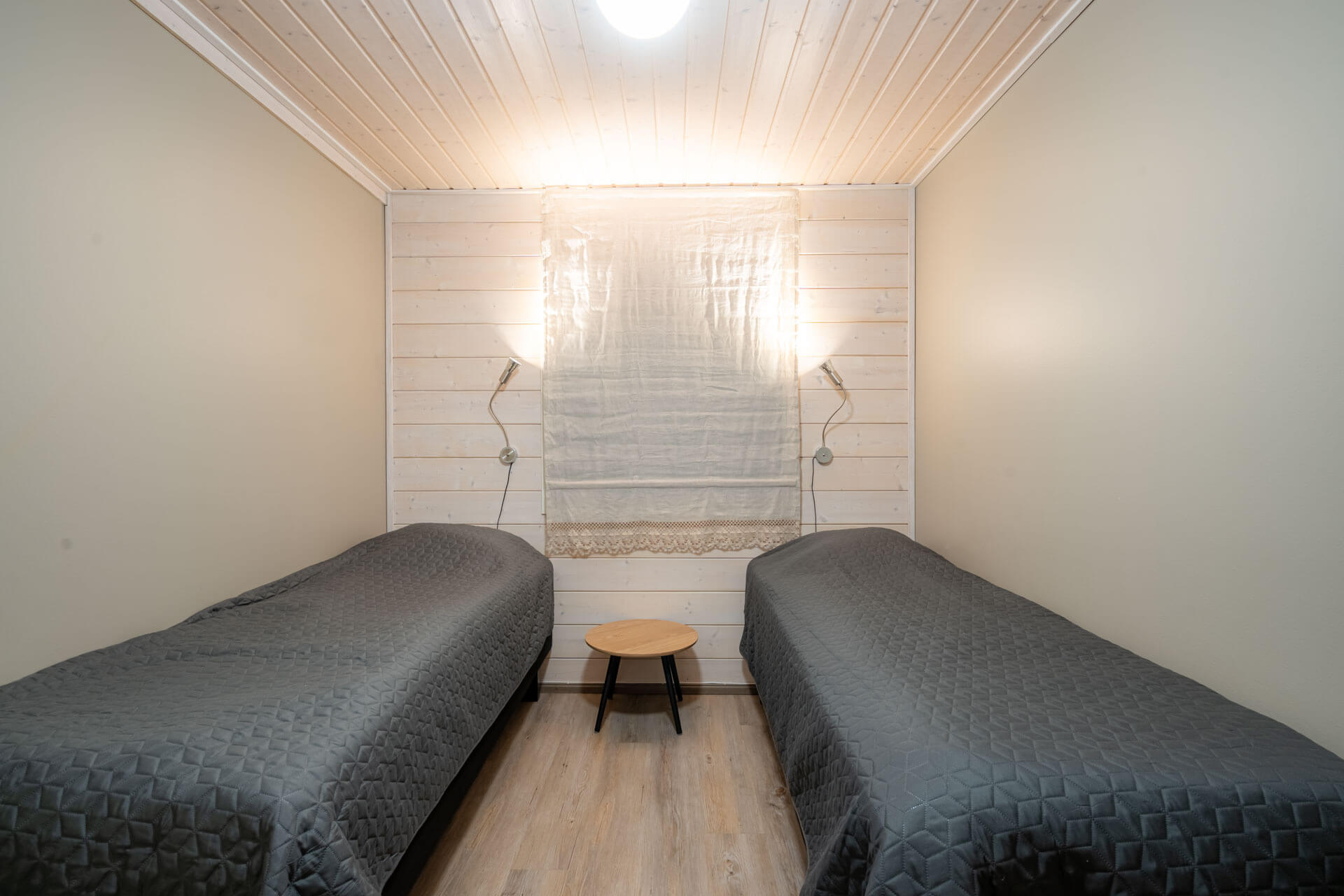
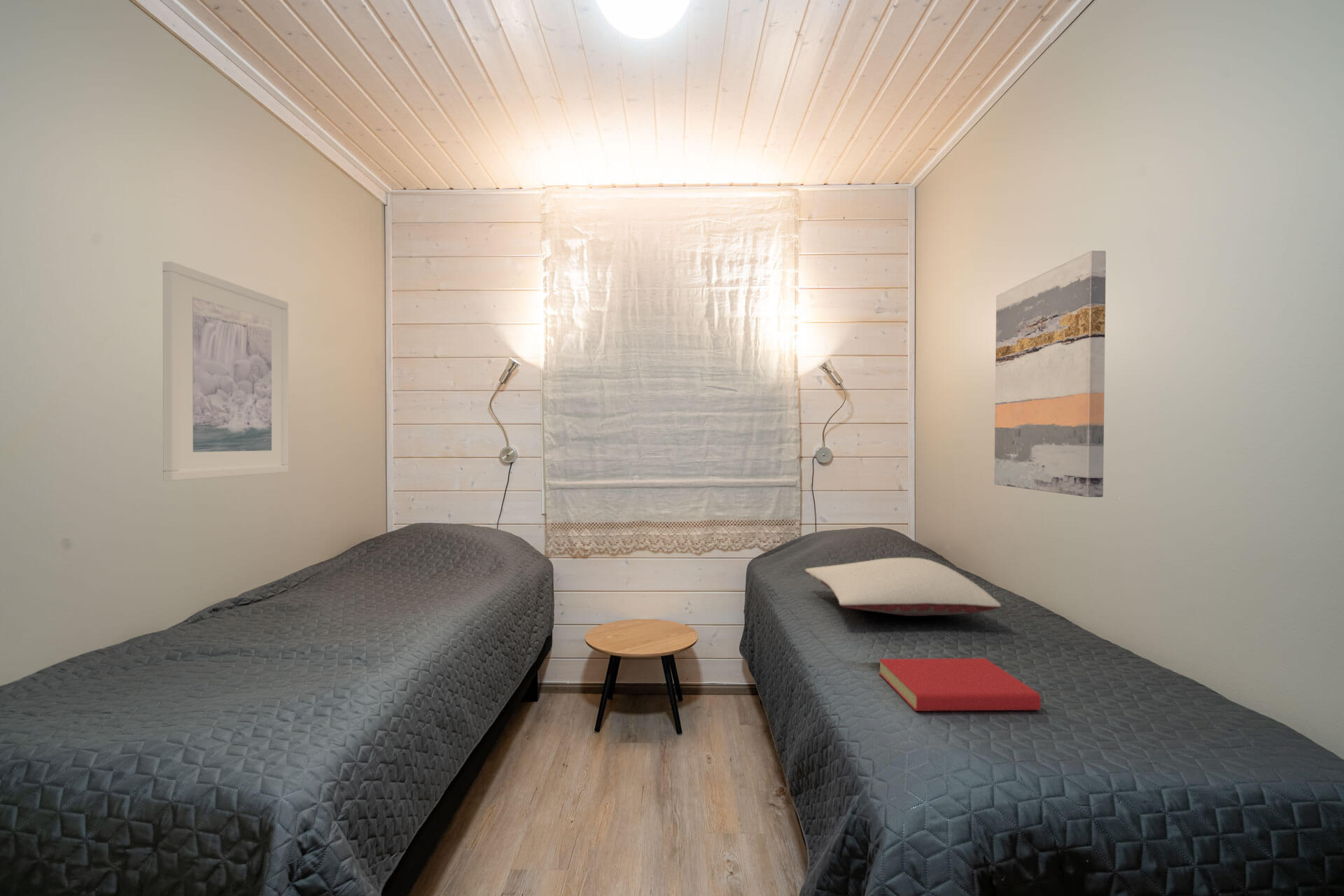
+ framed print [162,261,289,482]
+ book [878,657,1042,712]
+ pillow [804,556,1002,617]
+ wall art [994,250,1107,498]
